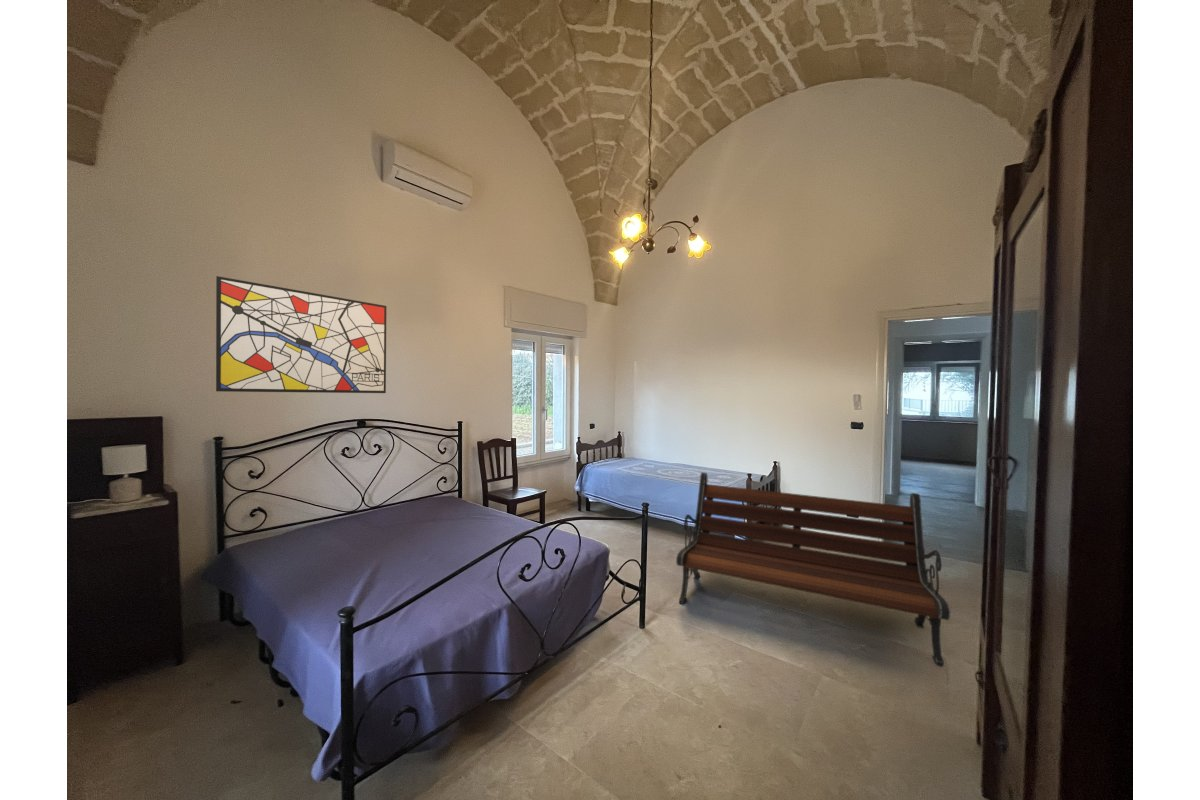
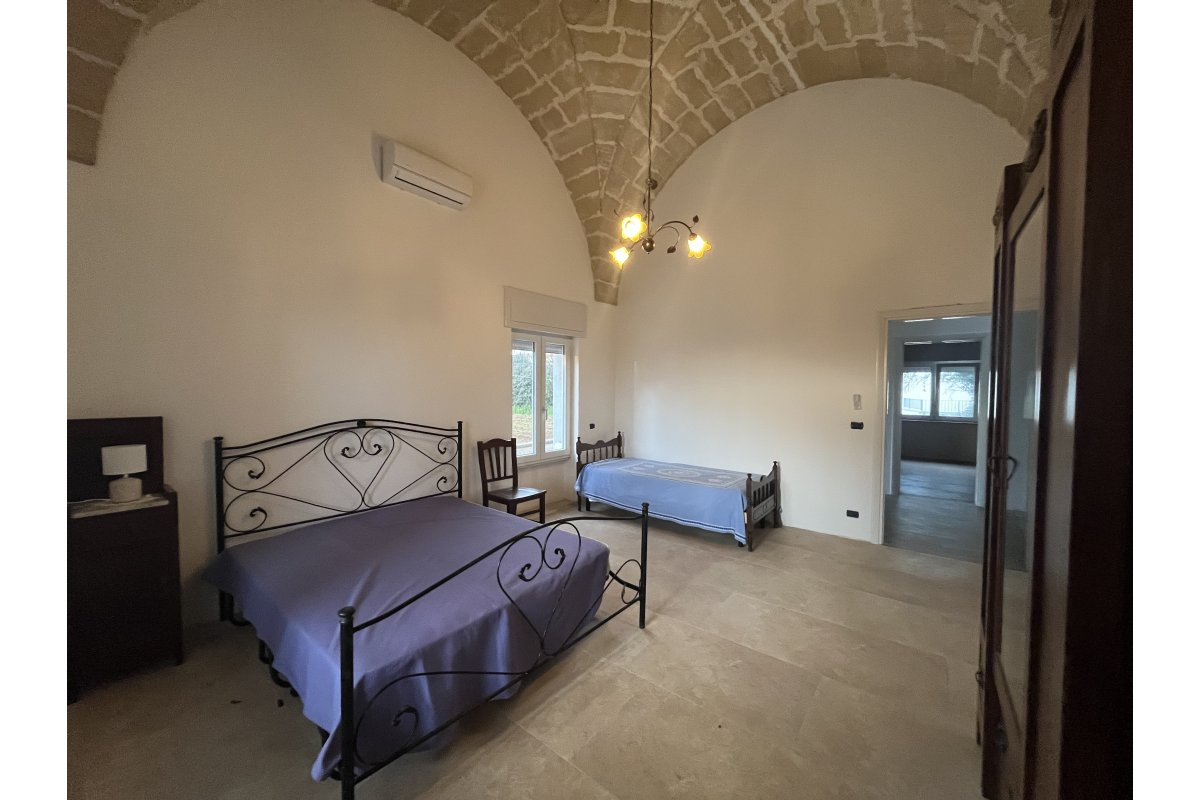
- bench [675,471,951,668]
- wall art [215,275,388,394]
